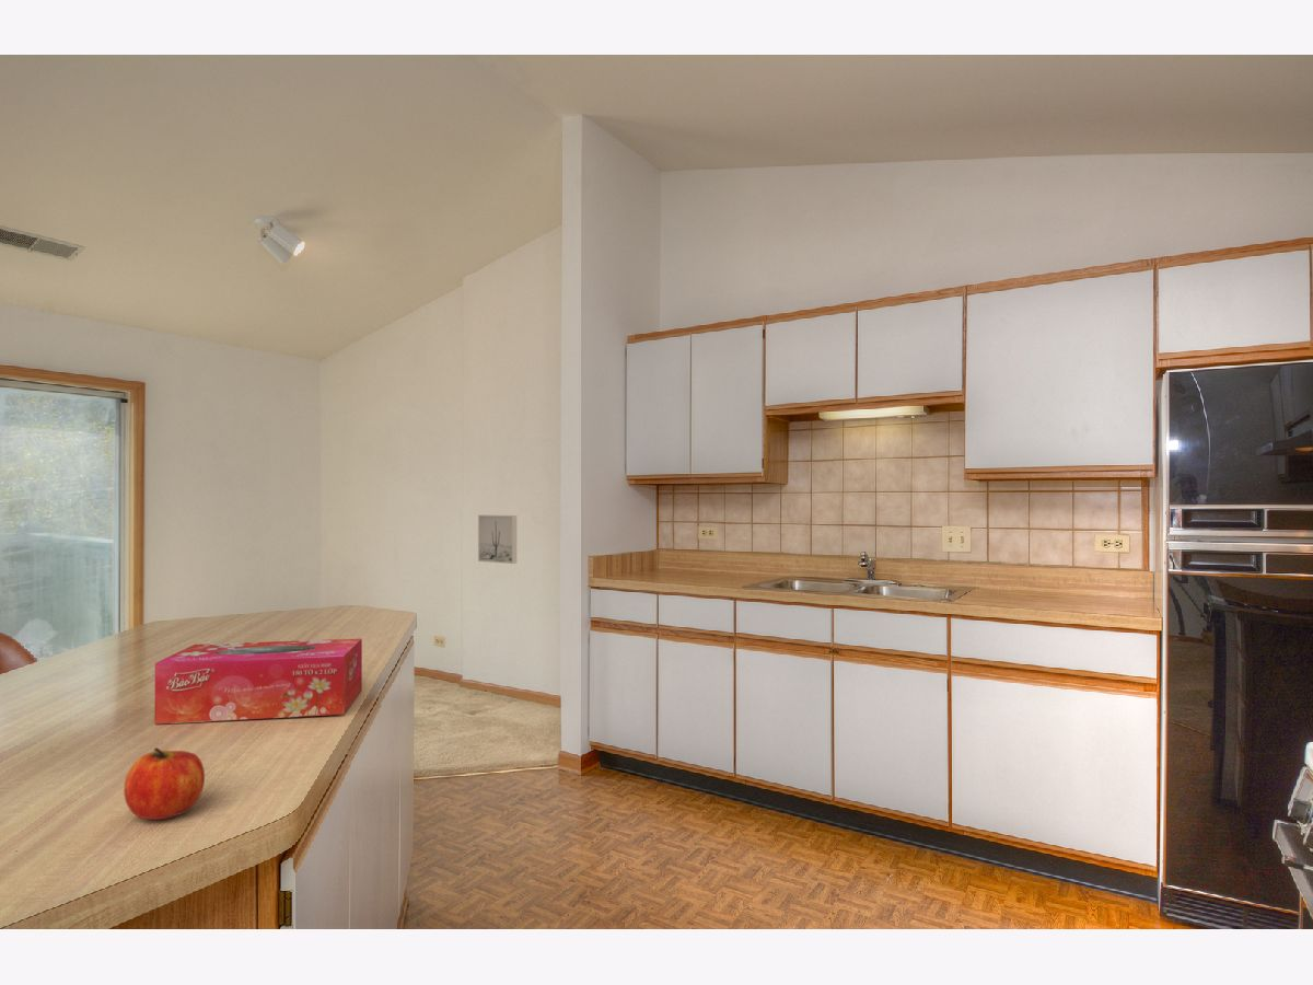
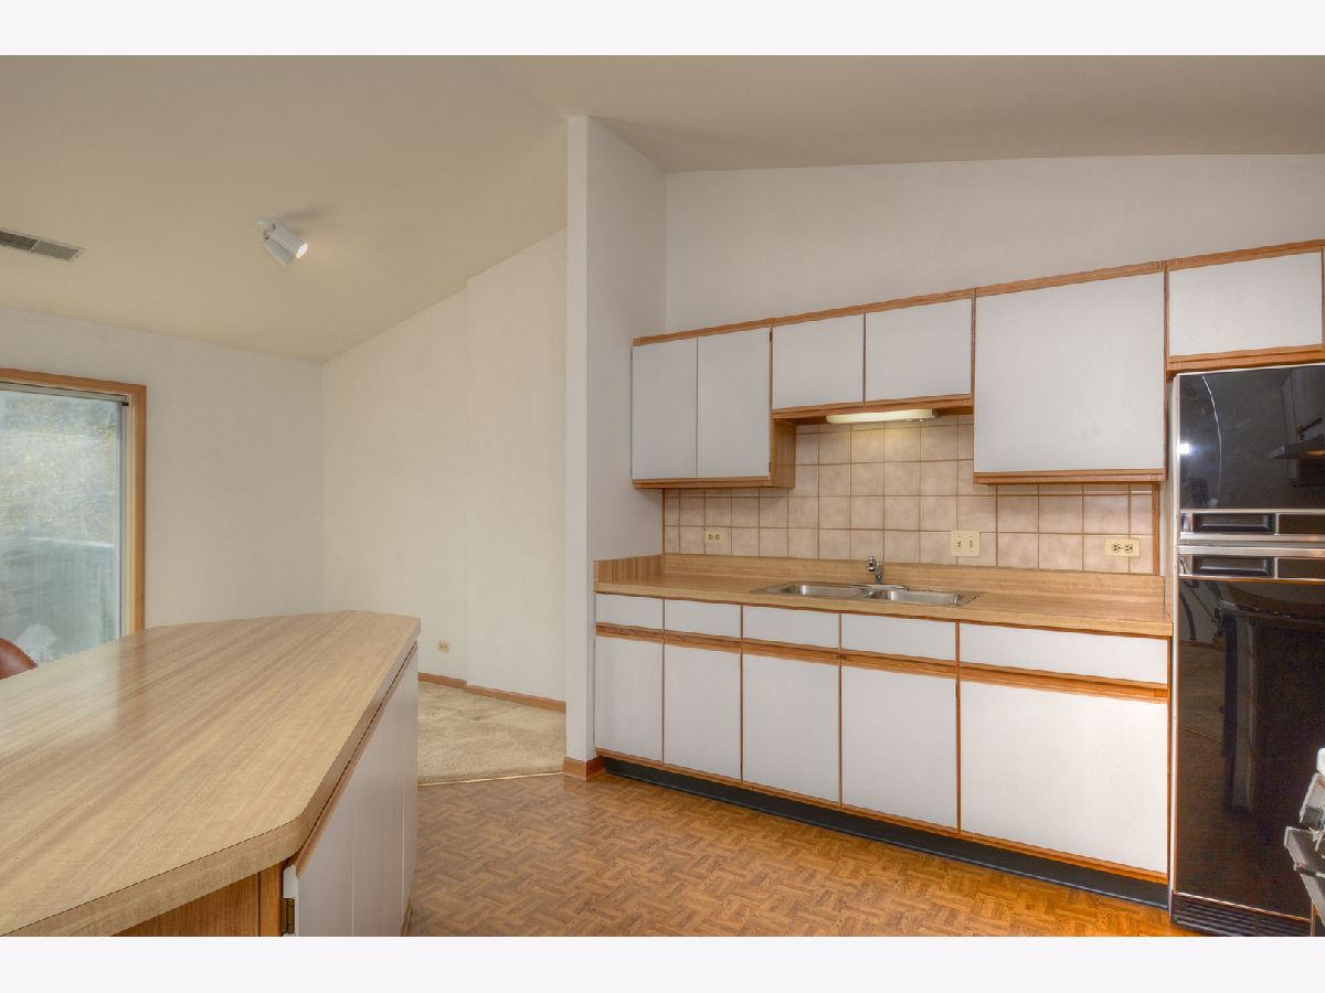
- tissue box [153,638,363,726]
- wall art [477,514,518,565]
- fruit [123,746,206,821]
